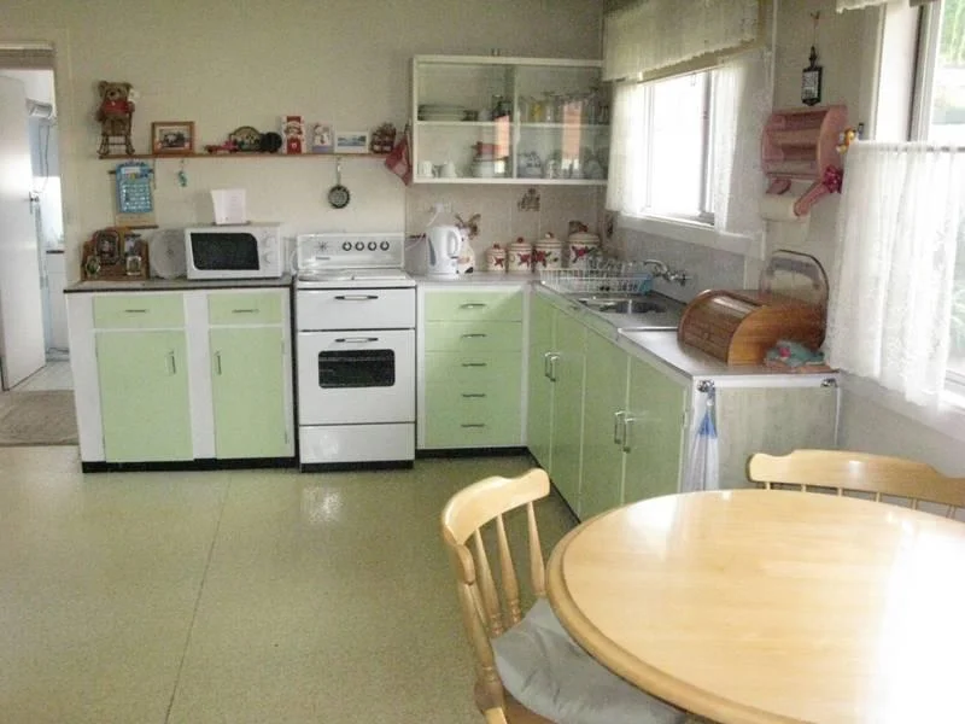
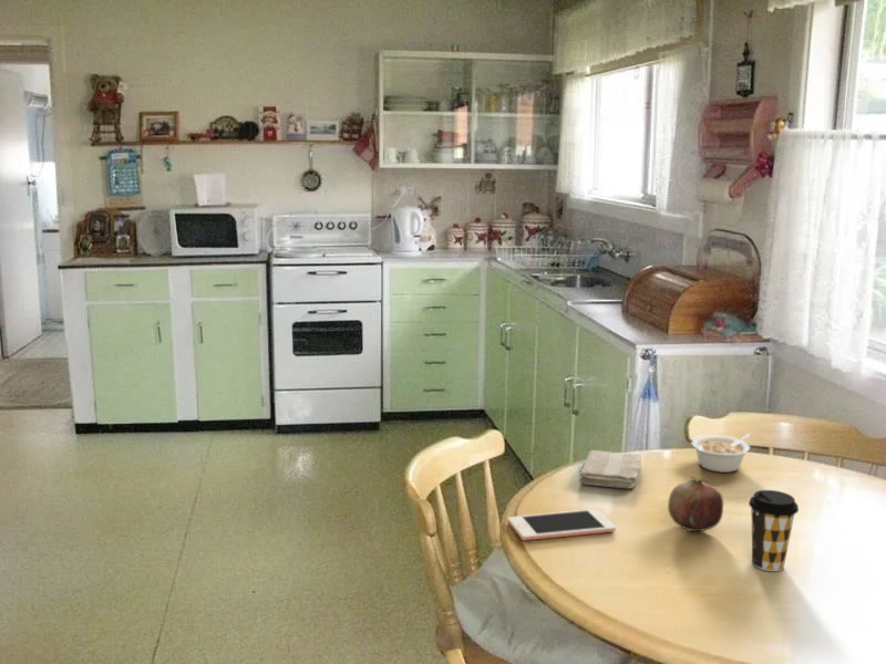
+ cell phone [507,508,617,541]
+ washcloth [578,449,642,489]
+ legume [691,433,752,474]
+ coffee cup [748,489,800,572]
+ fruit [667,476,724,532]
